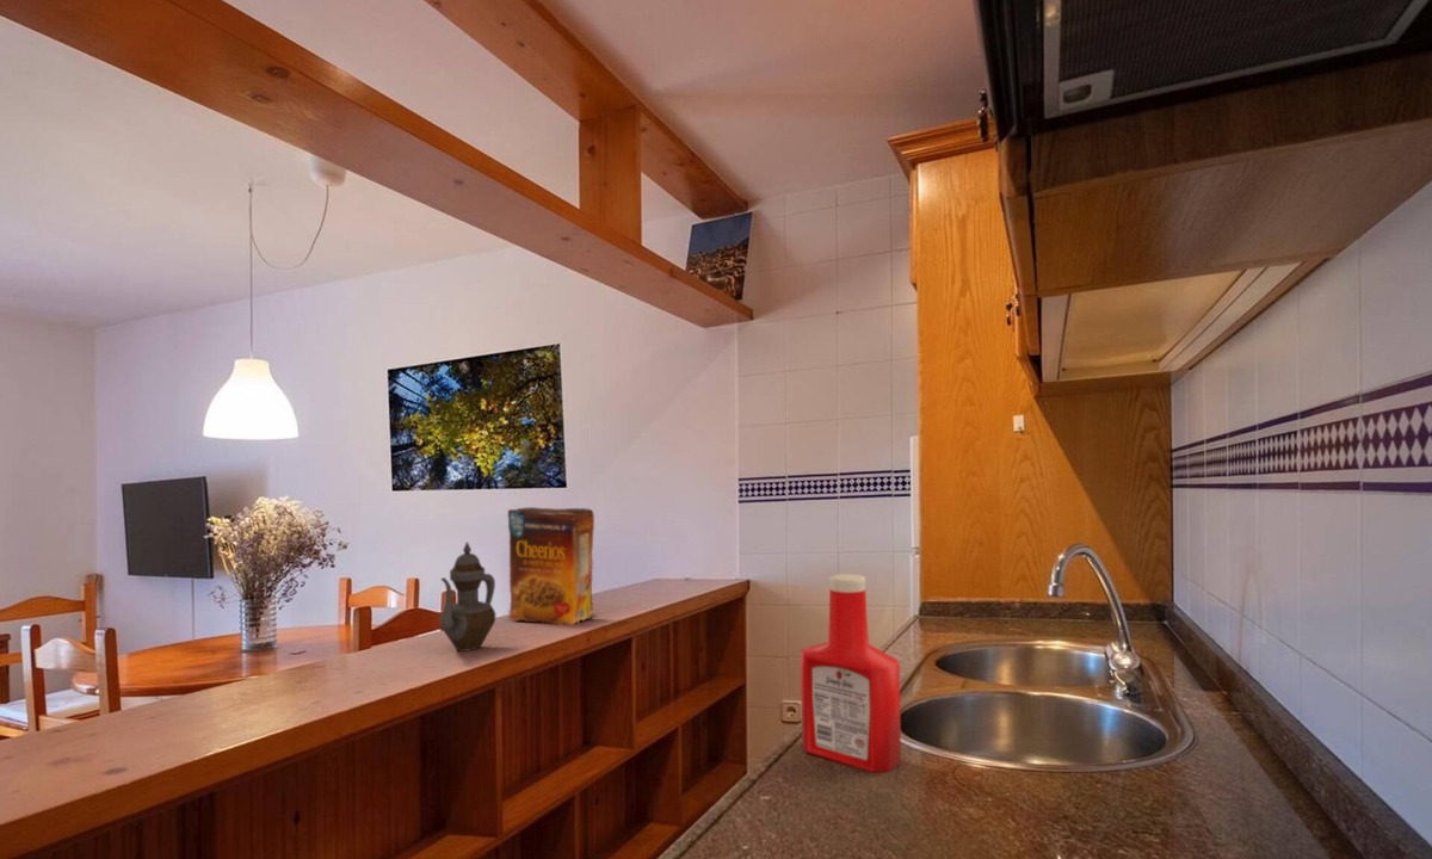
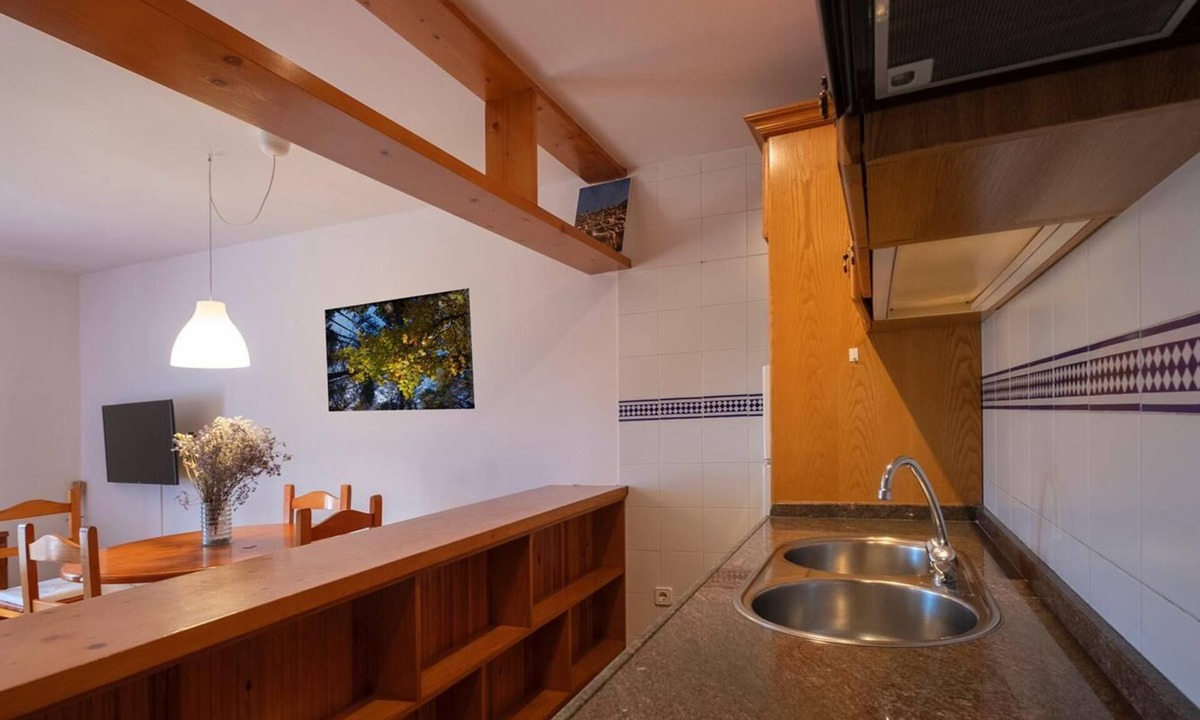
- teapot [439,540,496,653]
- cereal box [507,506,598,626]
- soap bottle [800,573,902,773]
